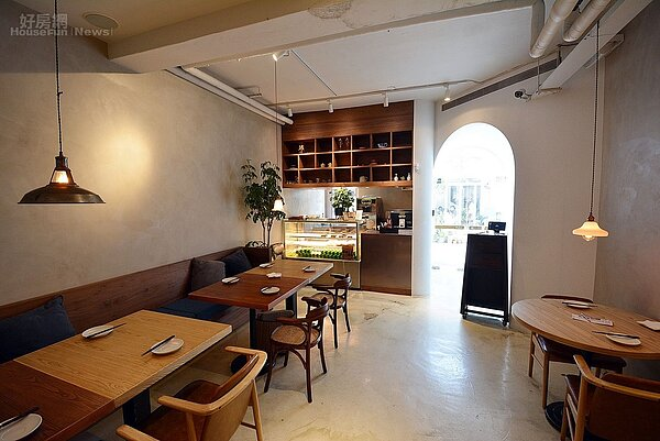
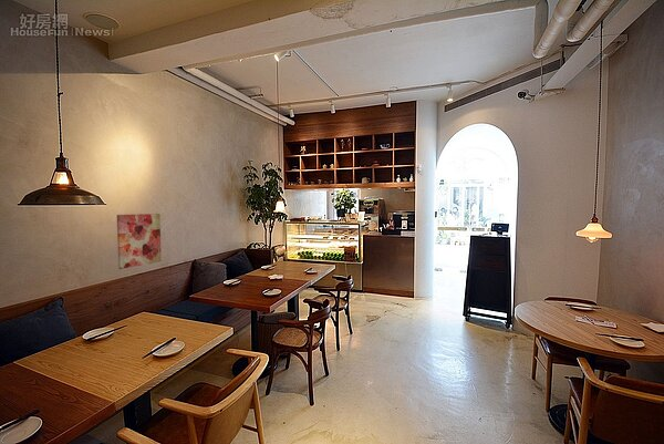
+ wall art [116,213,163,270]
